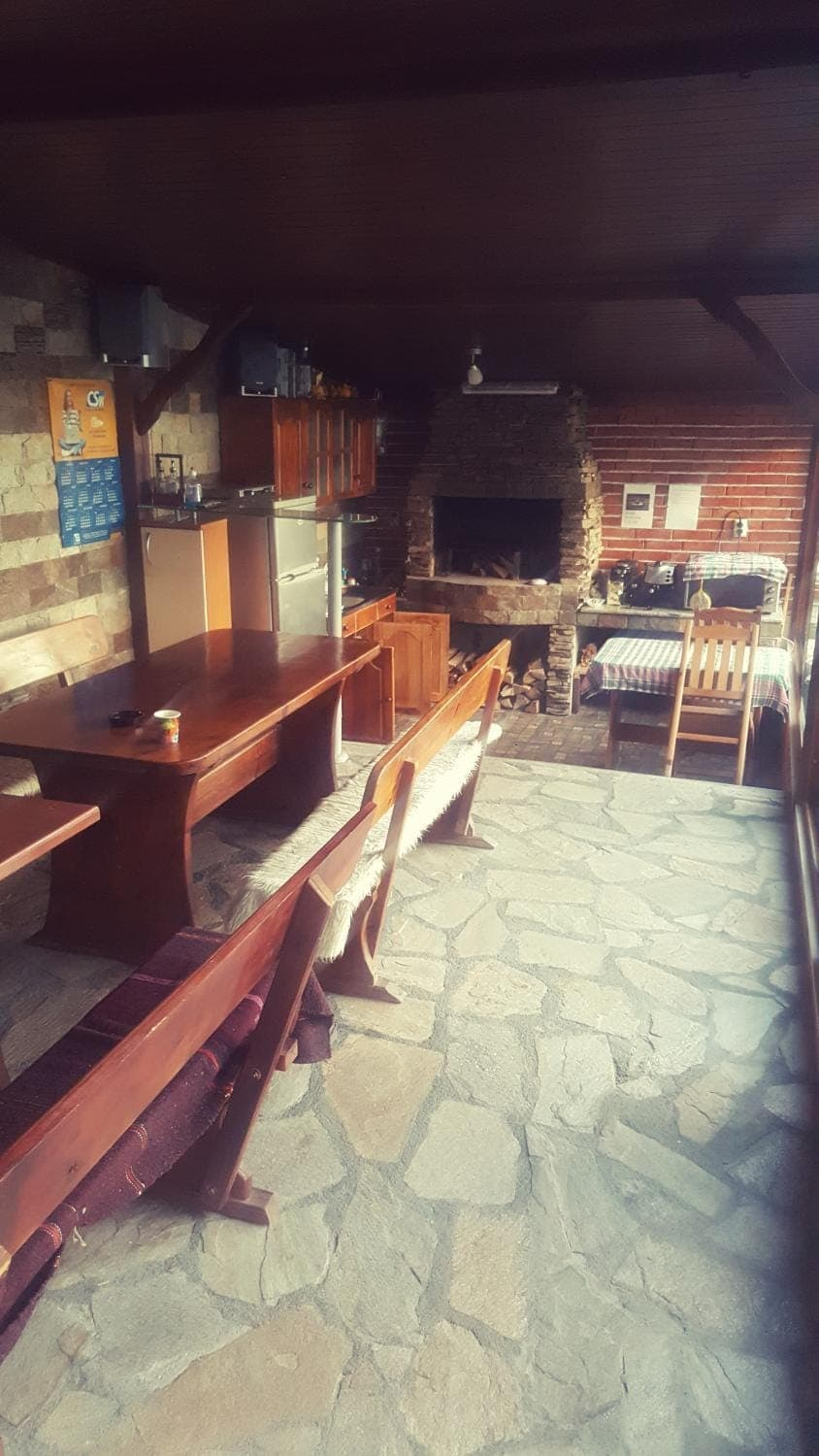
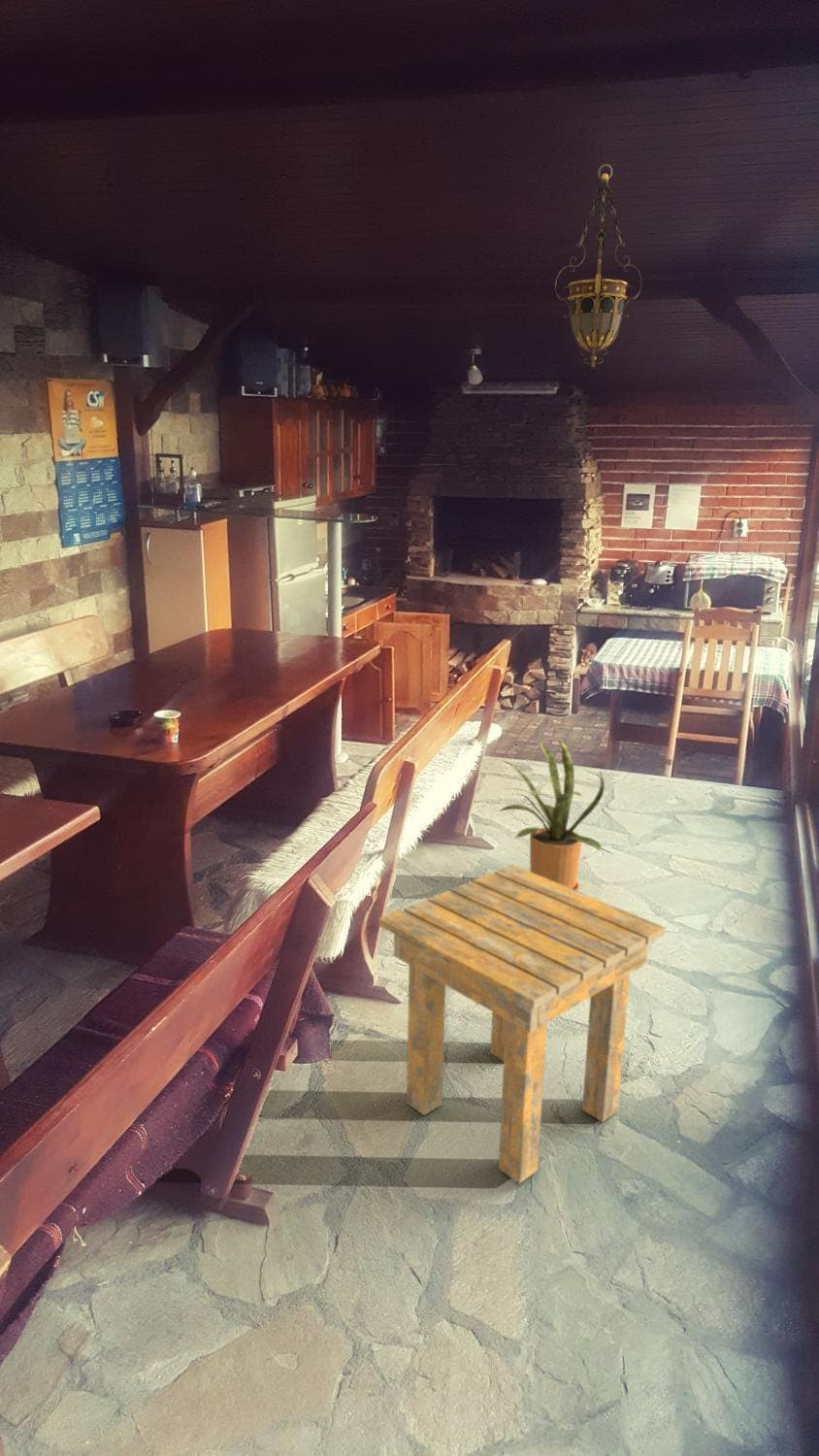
+ hanging lantern [554,163,642,369]
+ side table [377,864,667,1184]
+ house plant [498,737,606,891]
